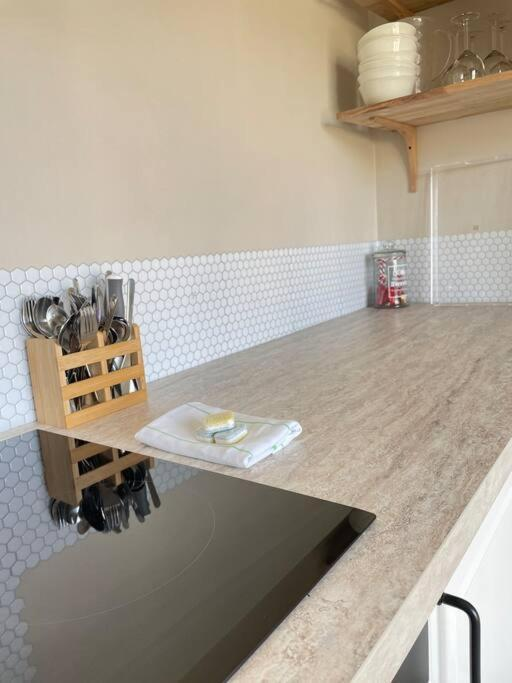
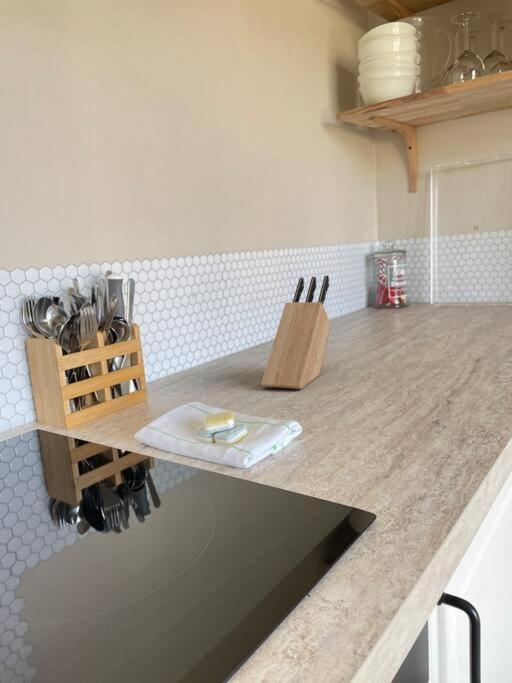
+ knife block [260,275,332,390]
